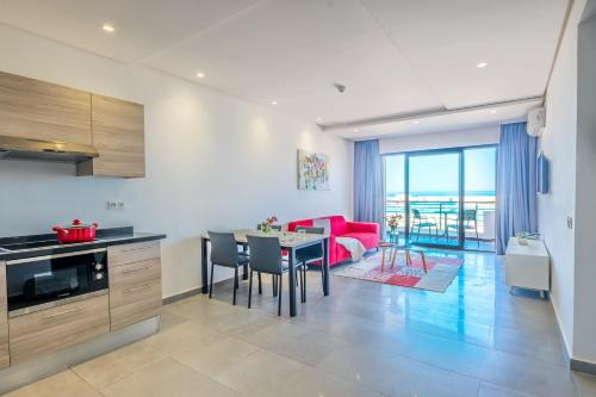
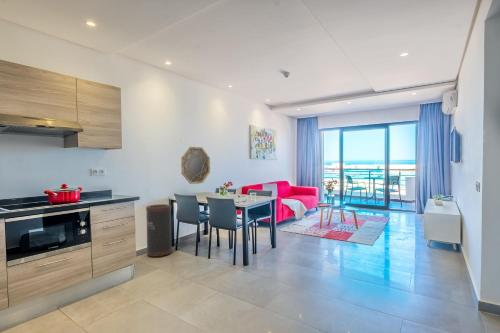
+ home mirror [180,146,211,185]
+ trash can [145,203,173,258]
